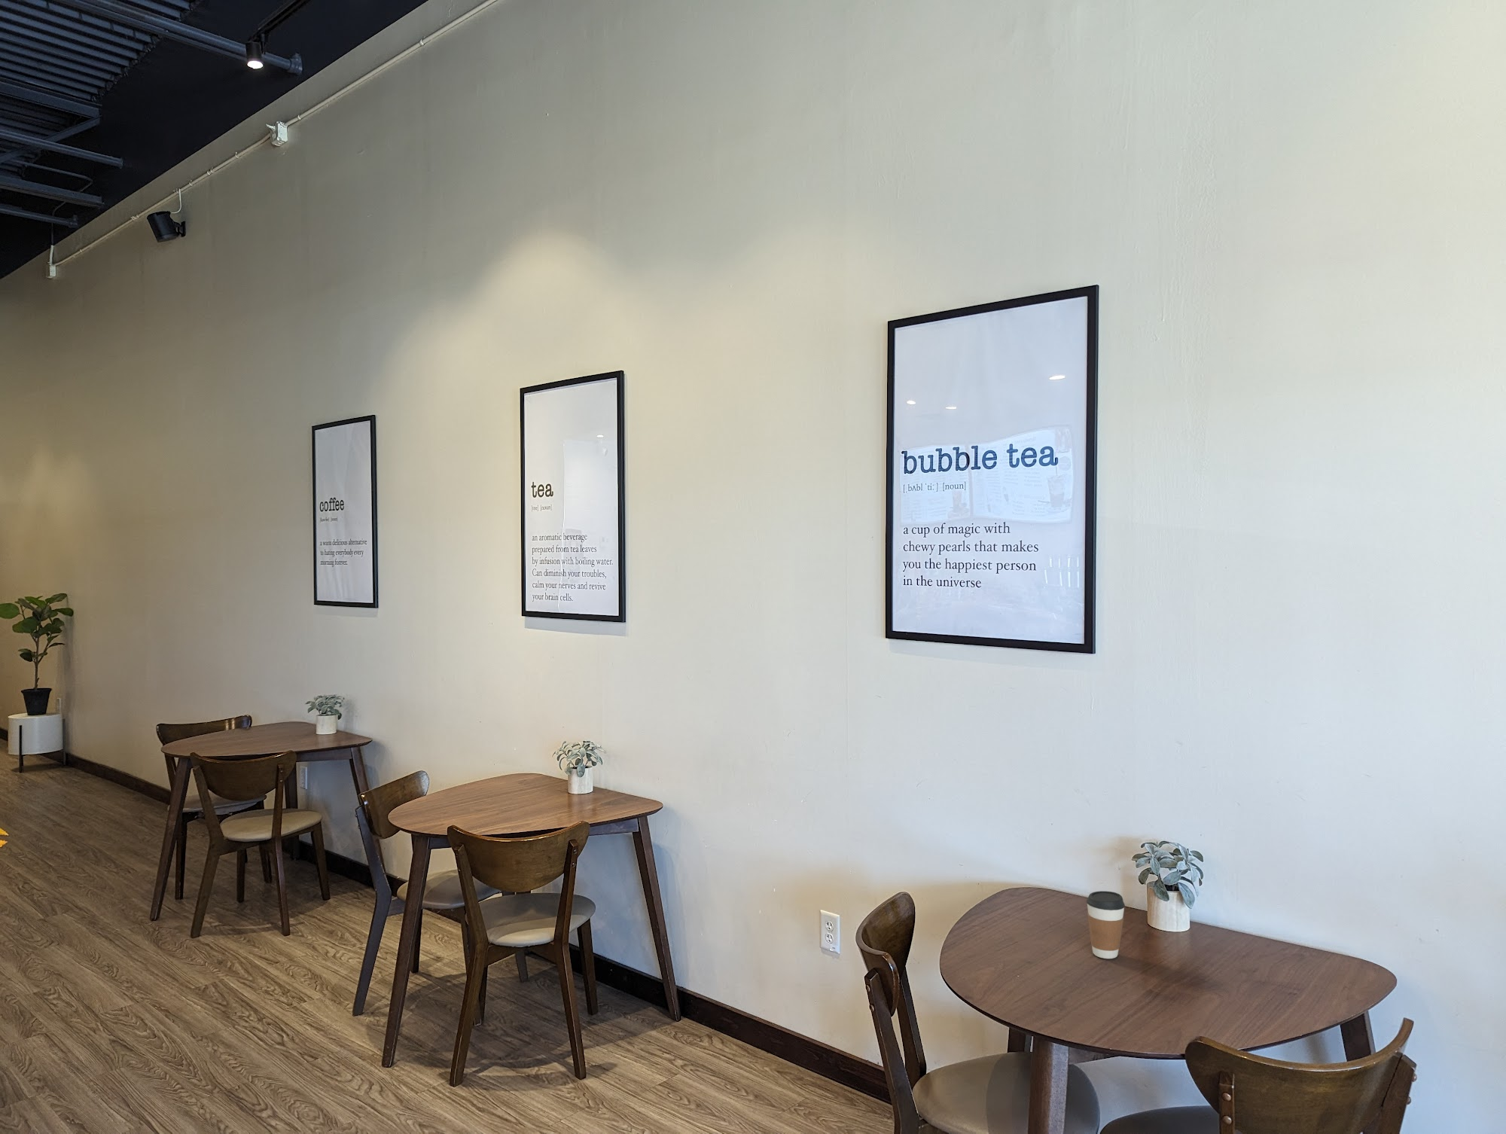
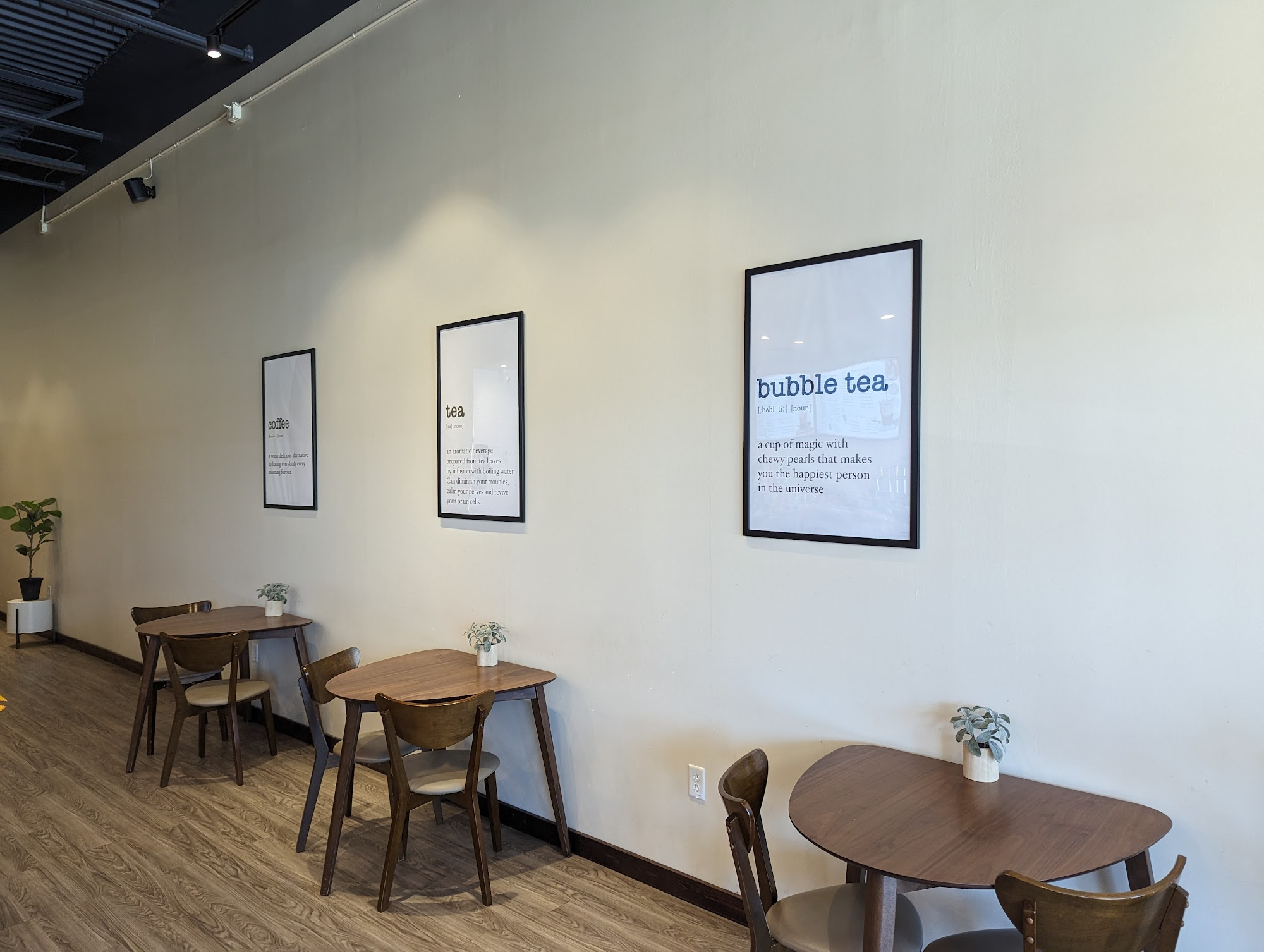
- coffee cup [1085,890,1126,959]
